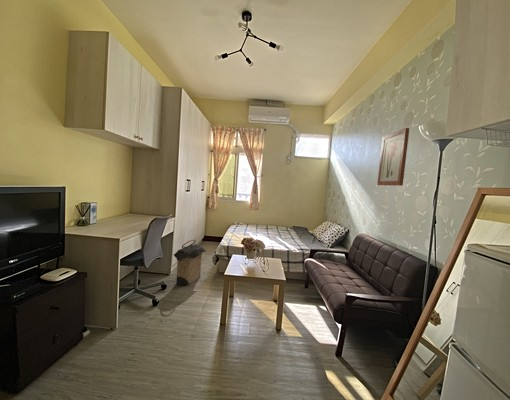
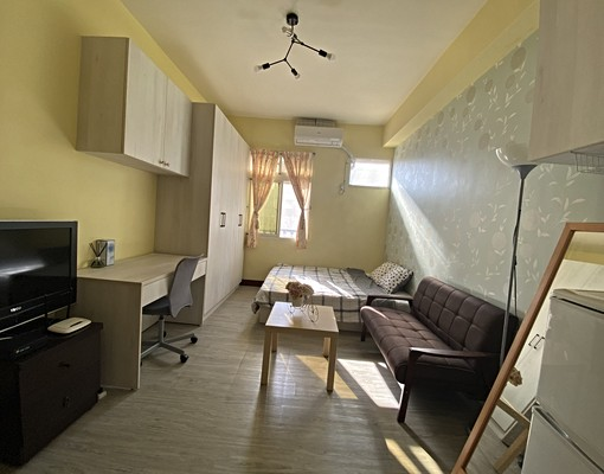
- wall art [376,127,410,187]
- laundry hamper [172,238,207,287]
